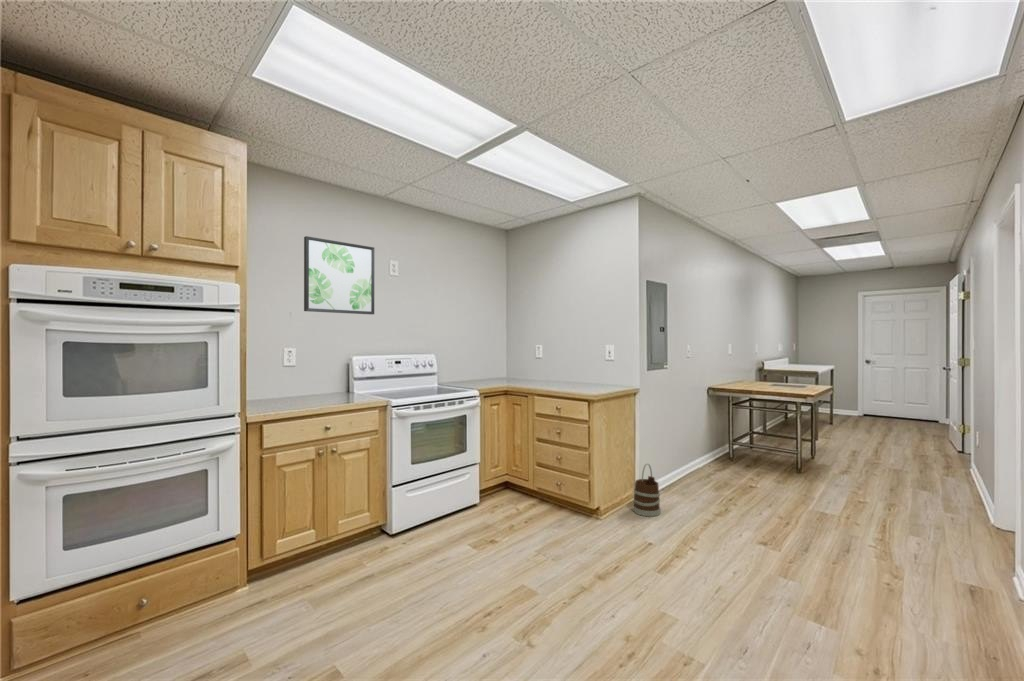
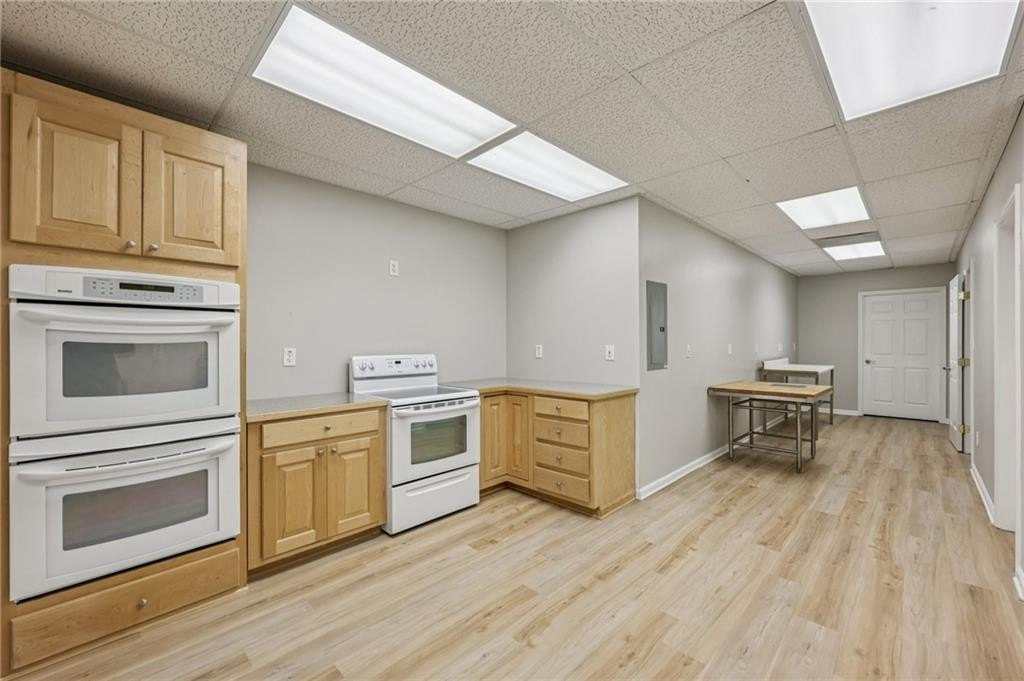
- wall art [303,235,375,315]
- wooden bucket [632,462,662,517]
